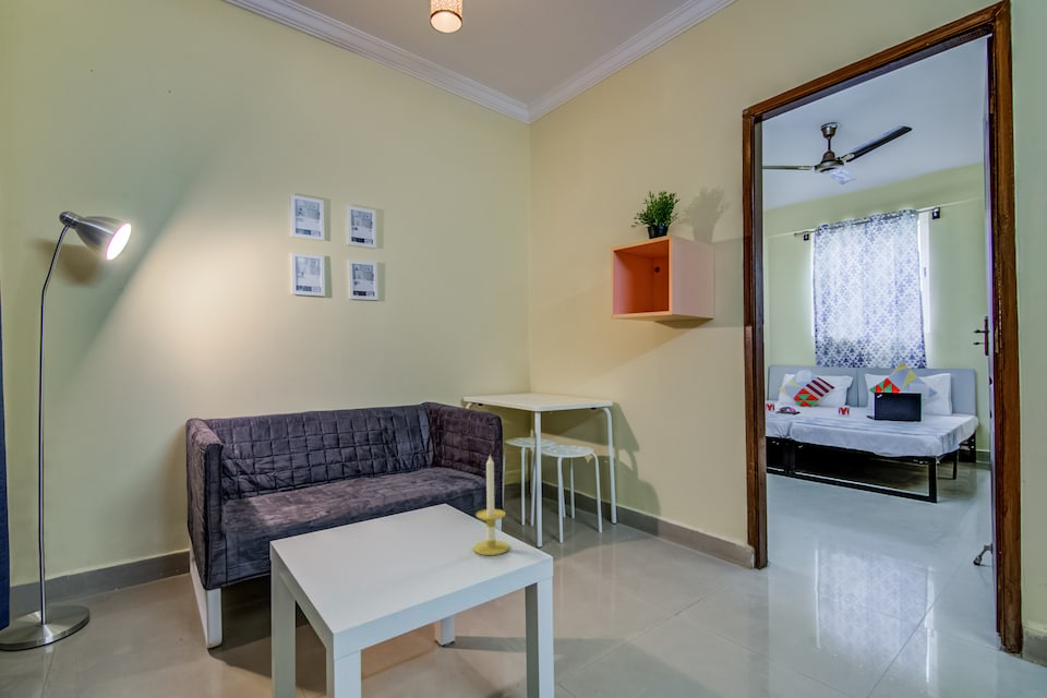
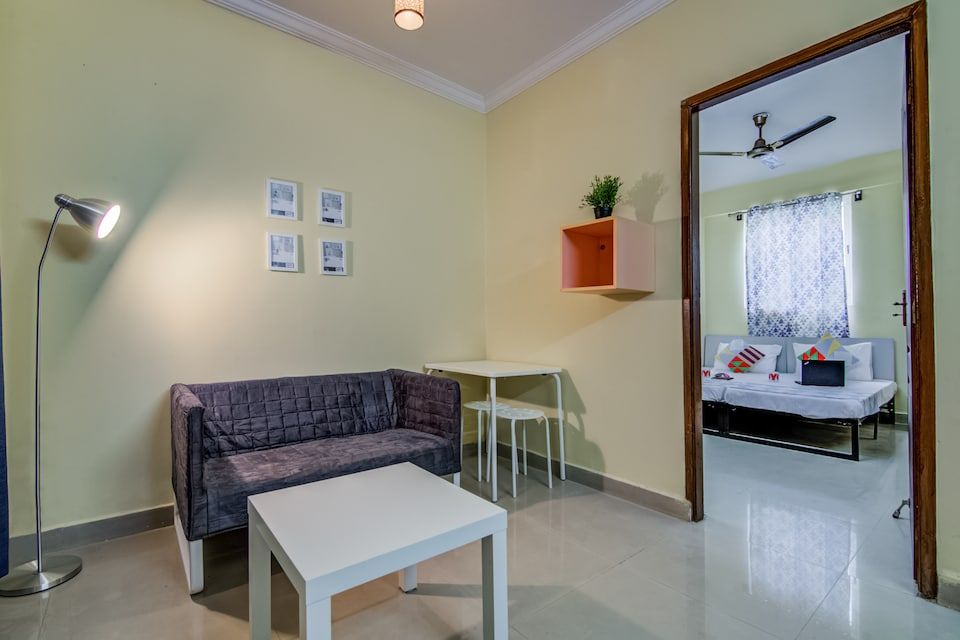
- candle [472,453,509,556]
